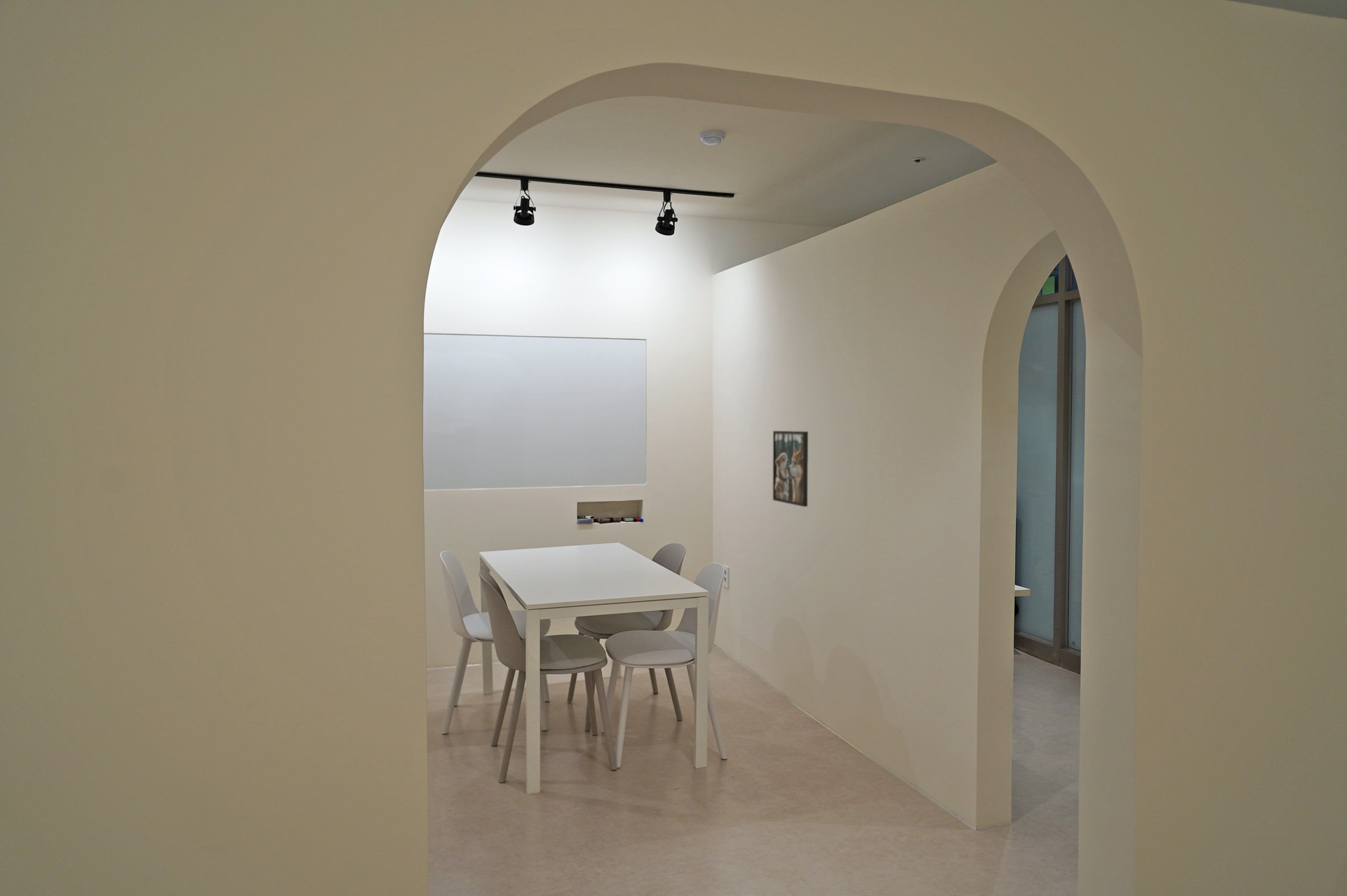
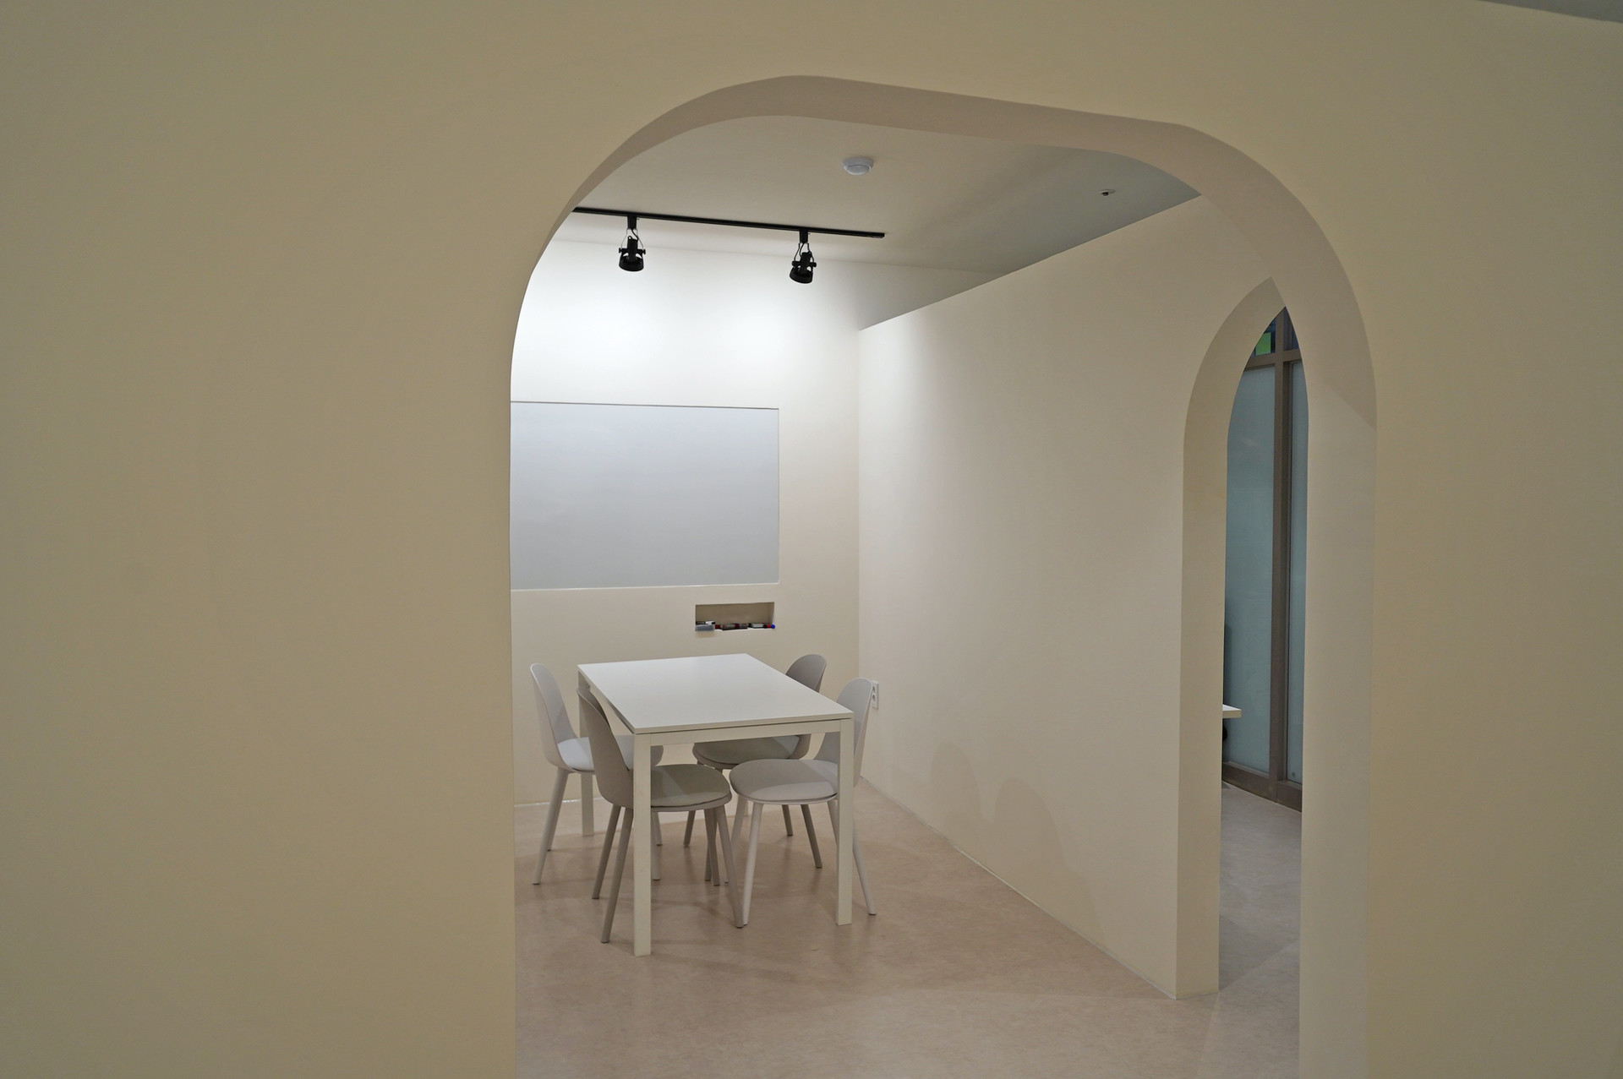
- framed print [772,430,809,507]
